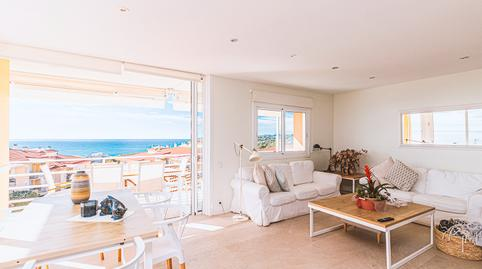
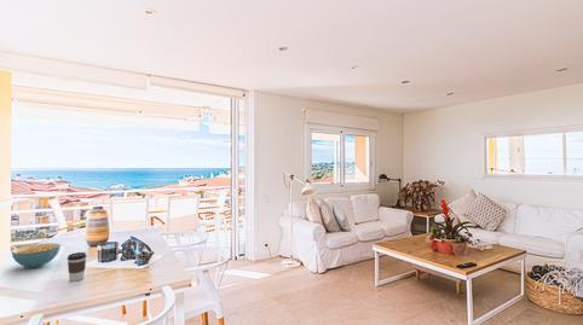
+ coffee cup [67,251,88,283]
+ cereal bowl [11,242,62,269]
